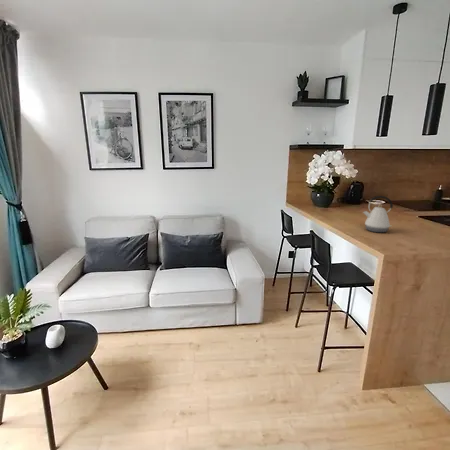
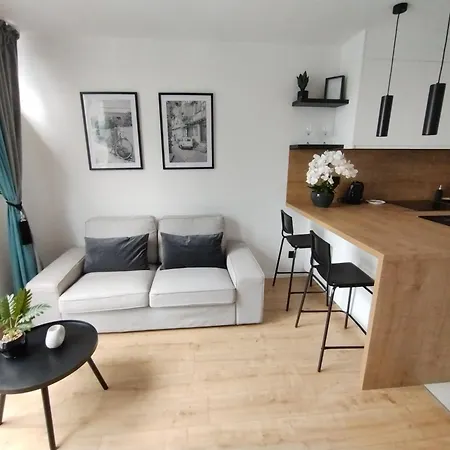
- kettle [362,195,394,233]
